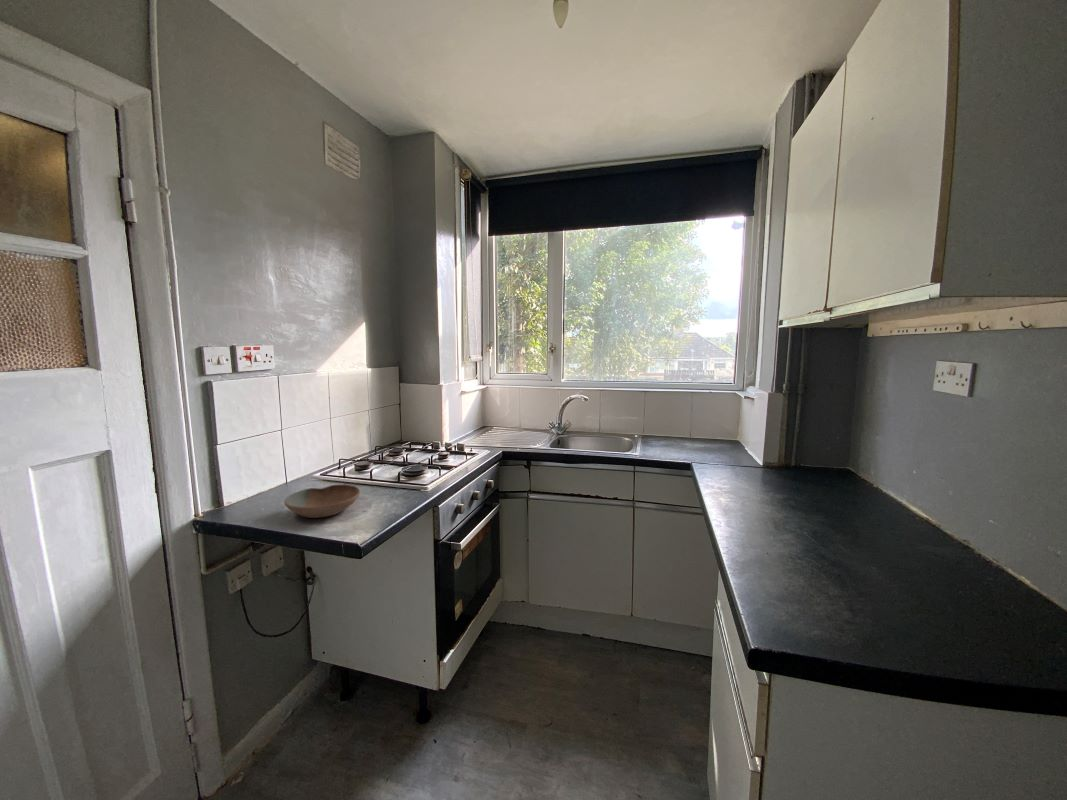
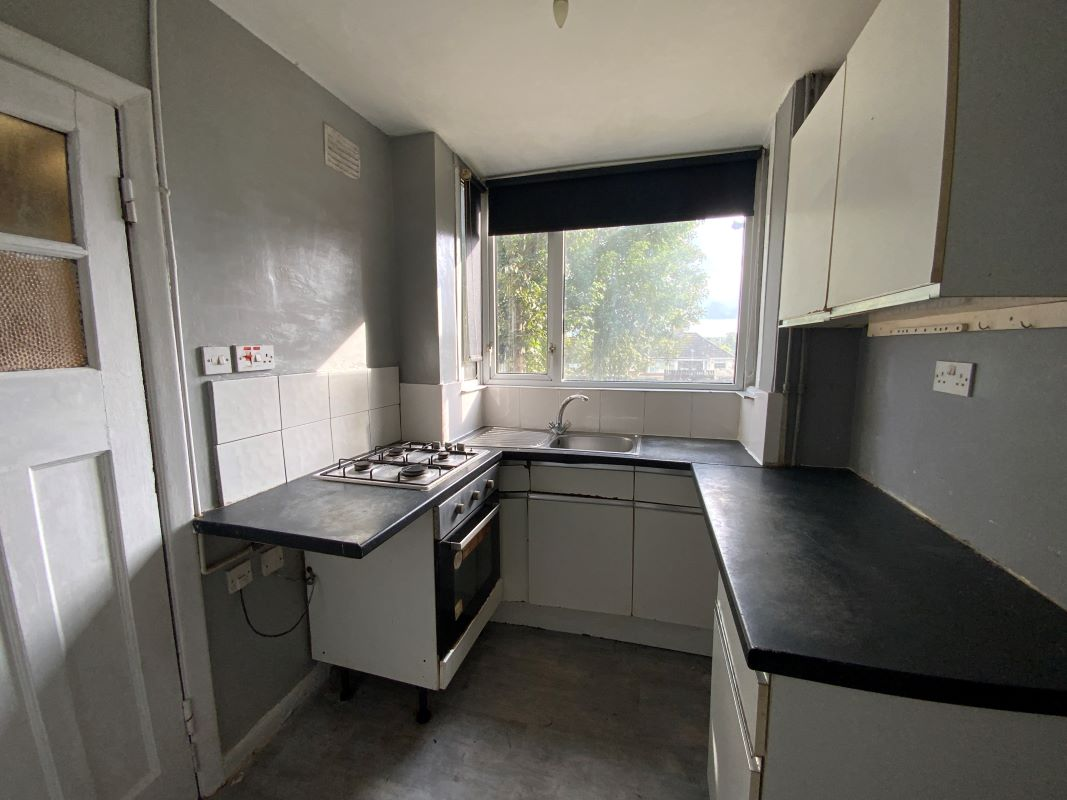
- bowl [283,484,361,519]
